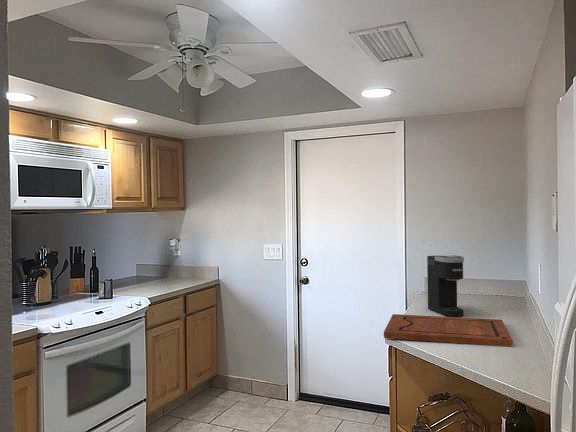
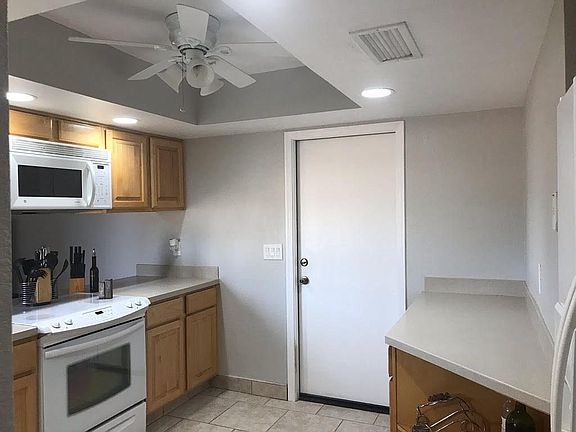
- cutting board [383,313,514,347]
- coffee maker [426,255,465,318]
